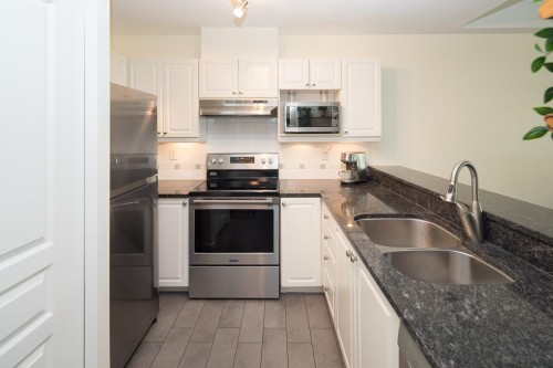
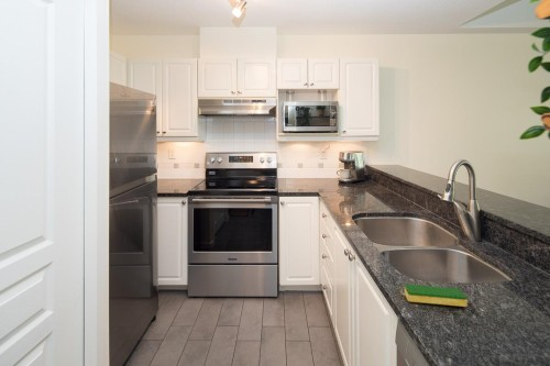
+ dish sponge [404,284,469,308]
